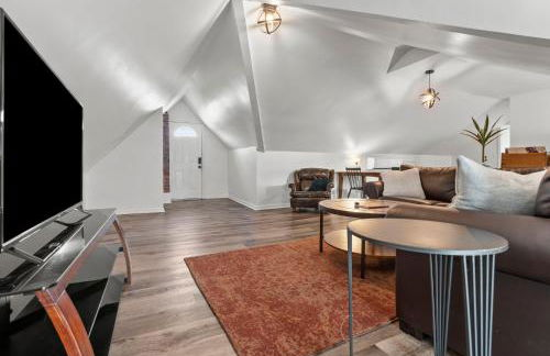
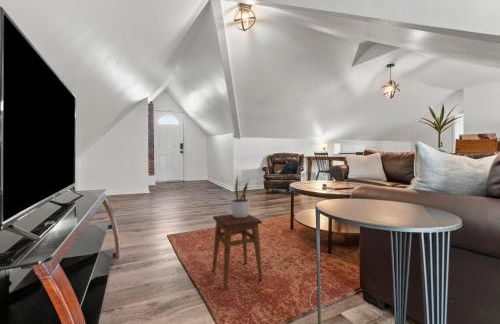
+ stool [212,213,263,289]
+ potted plant [230,175,251,218]
